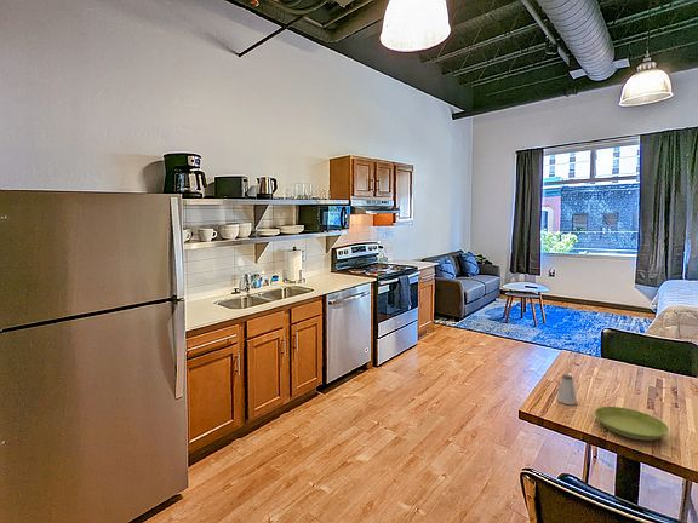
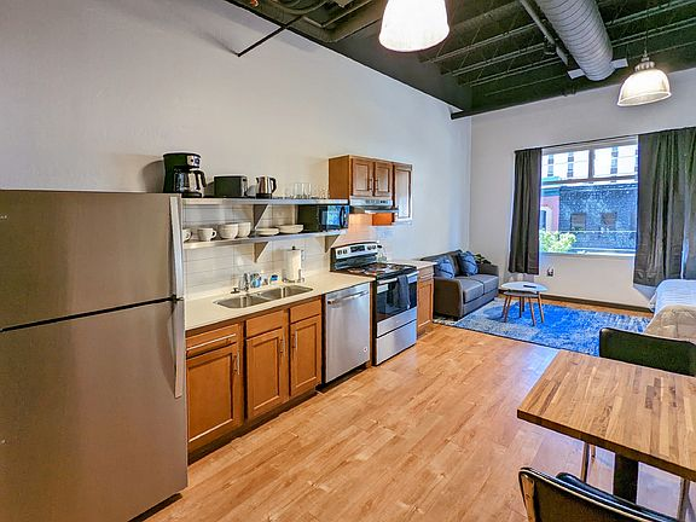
- saucer [594,406,670,442]
- saltshaker [555,374,578,406]
